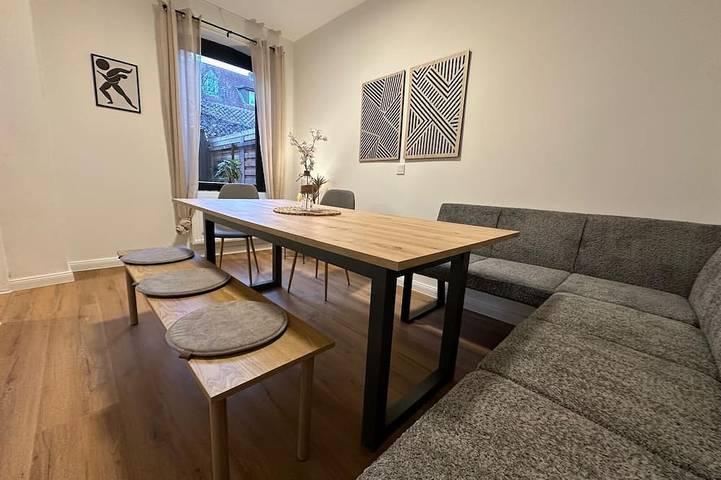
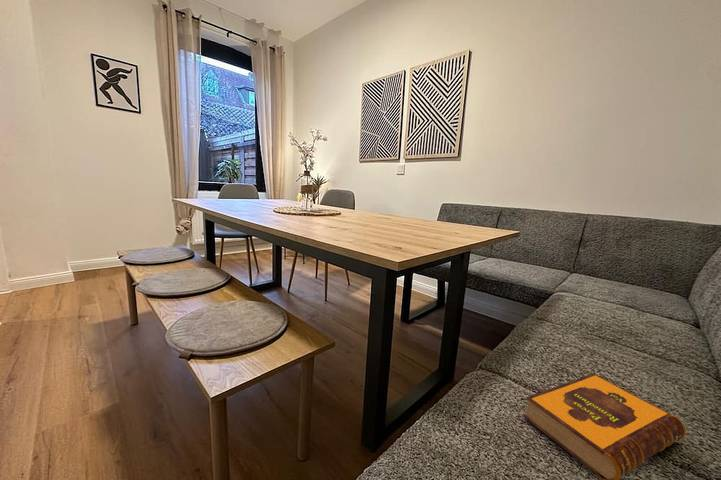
+ hardback book [522,373,687,480]
